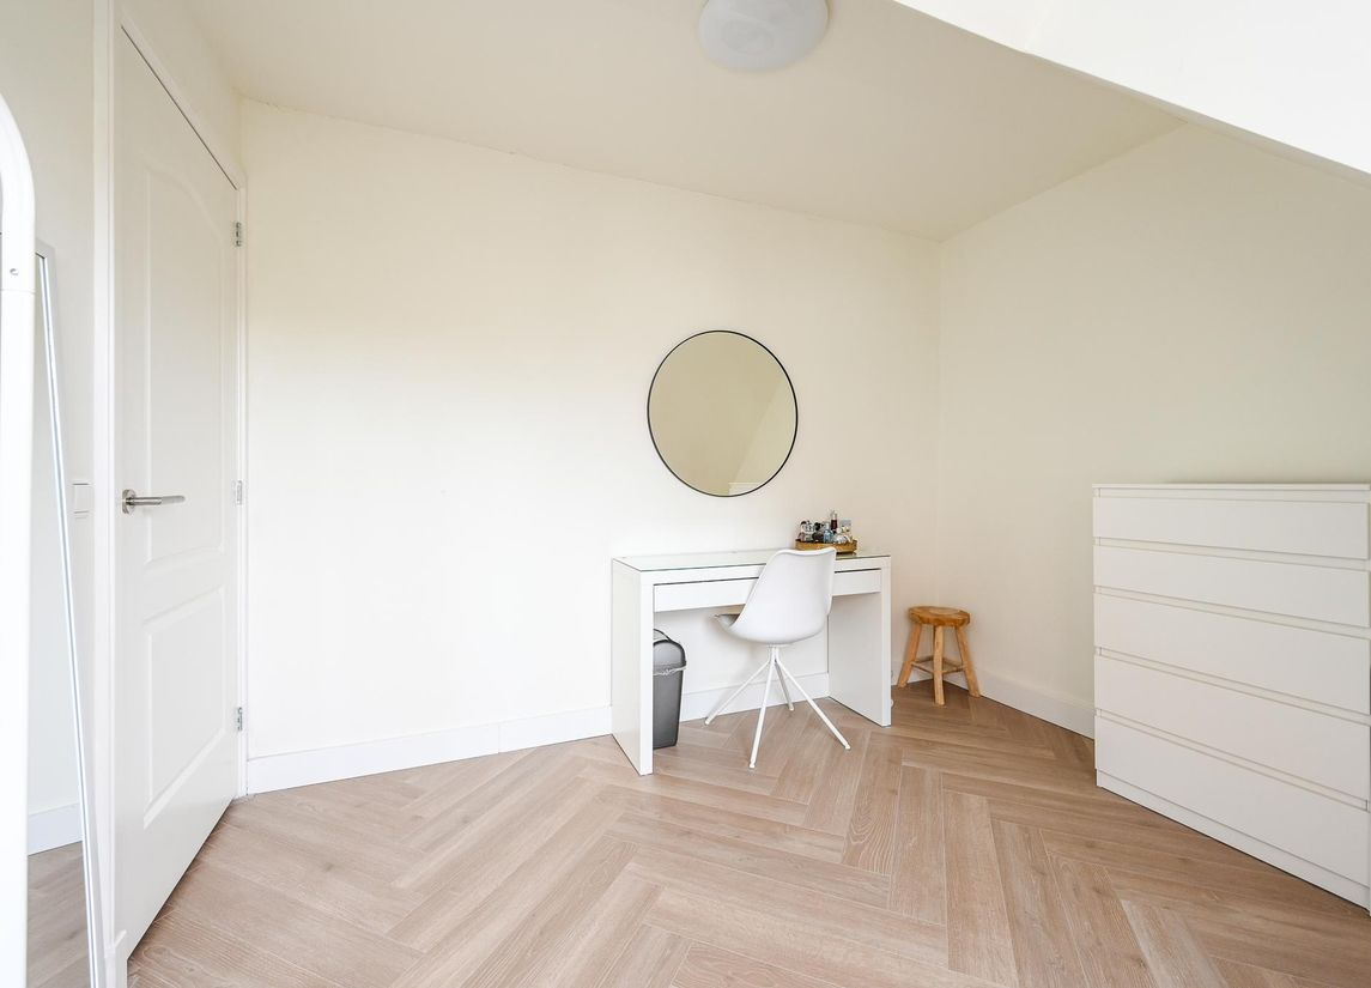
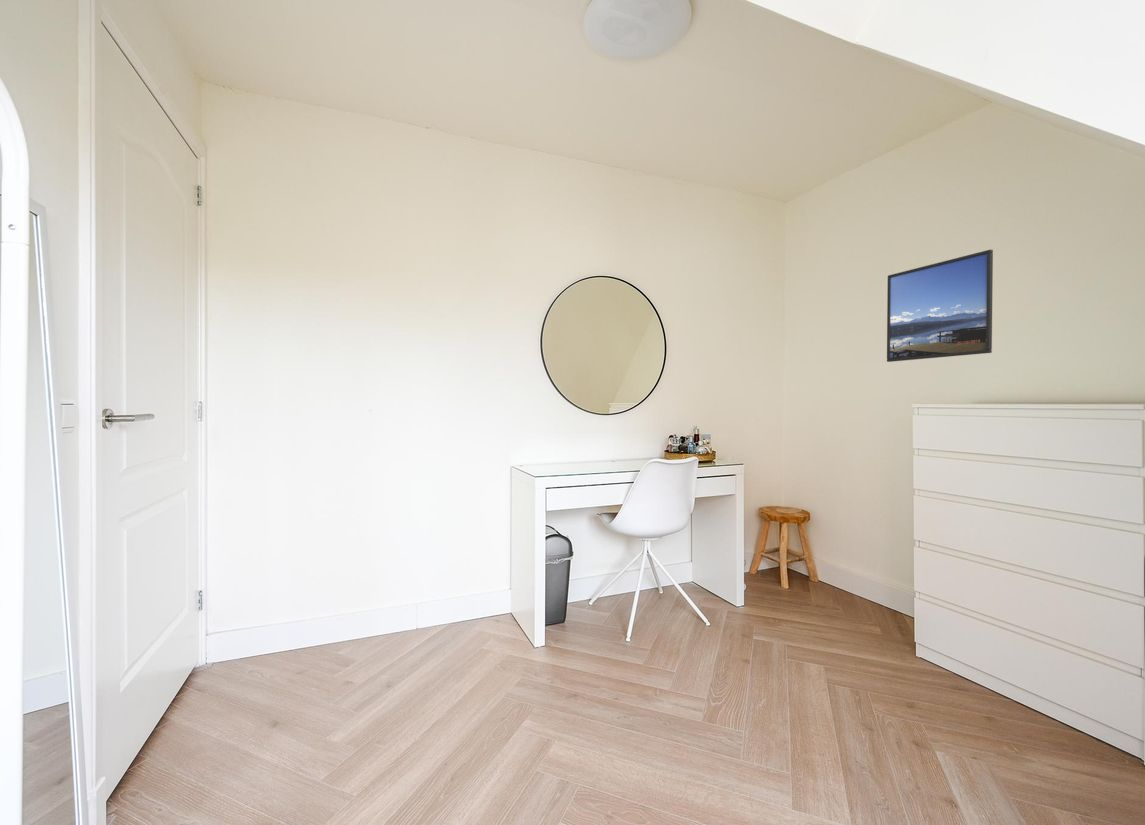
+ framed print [886,249,994,363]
